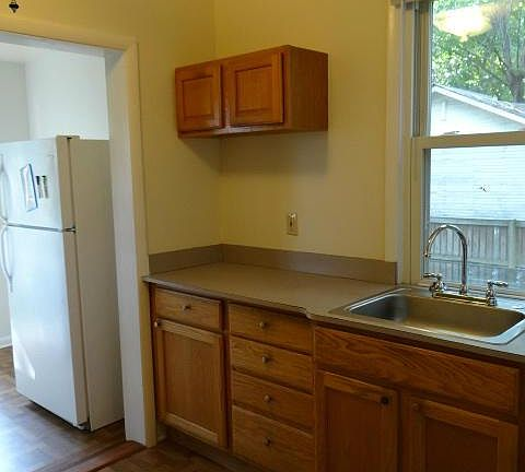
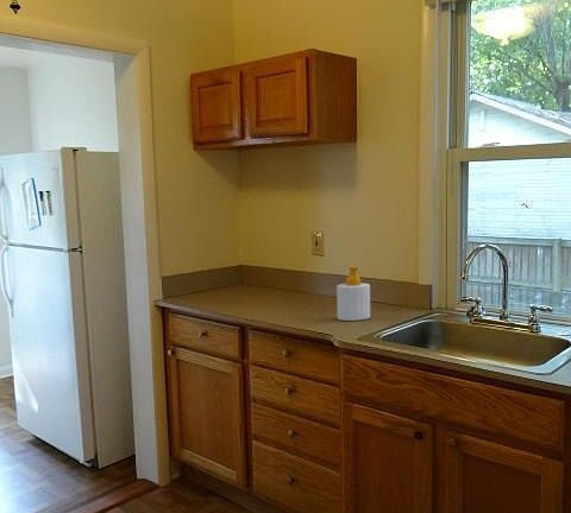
+ soap bottle [335,265,371,322]
